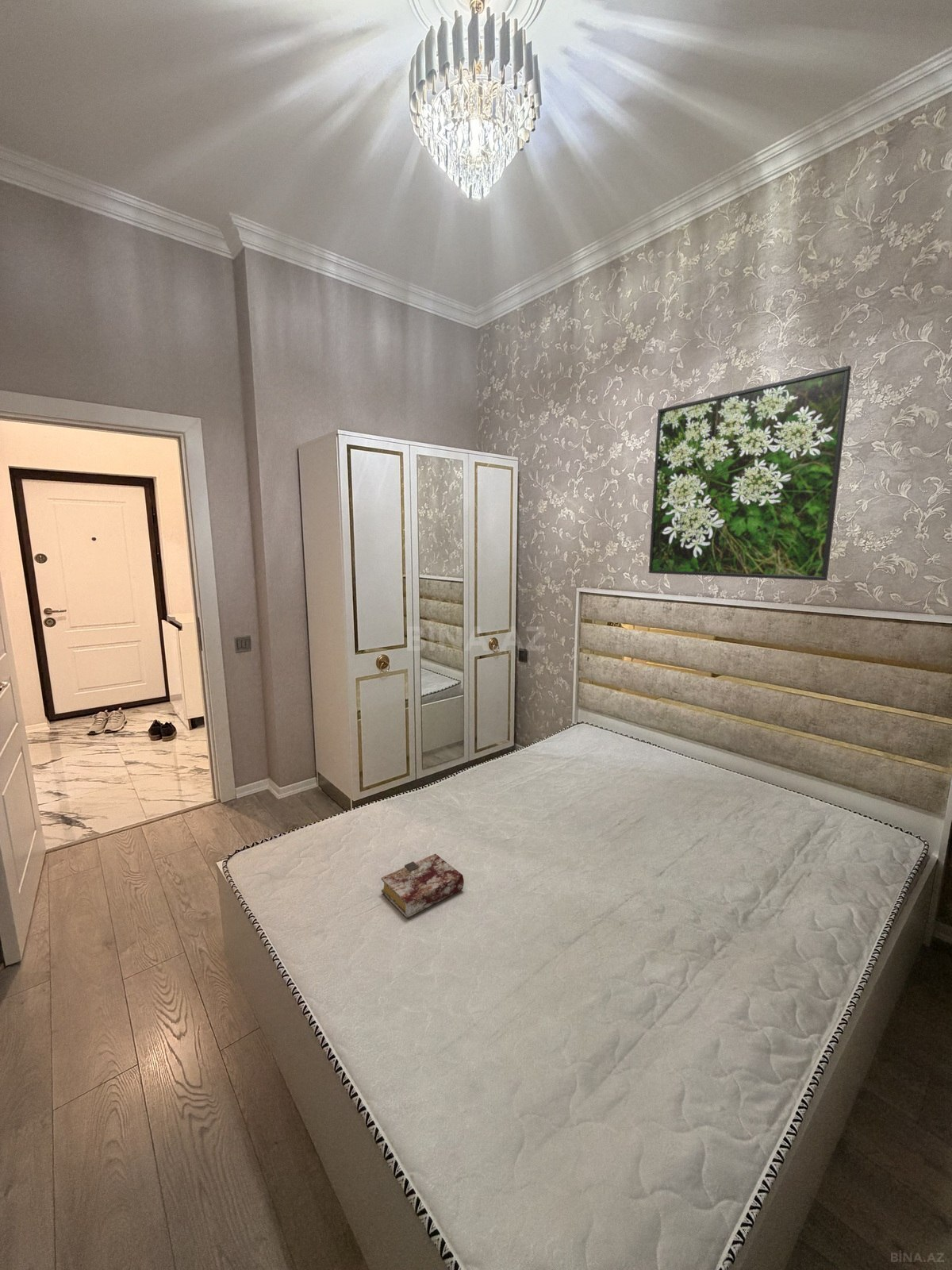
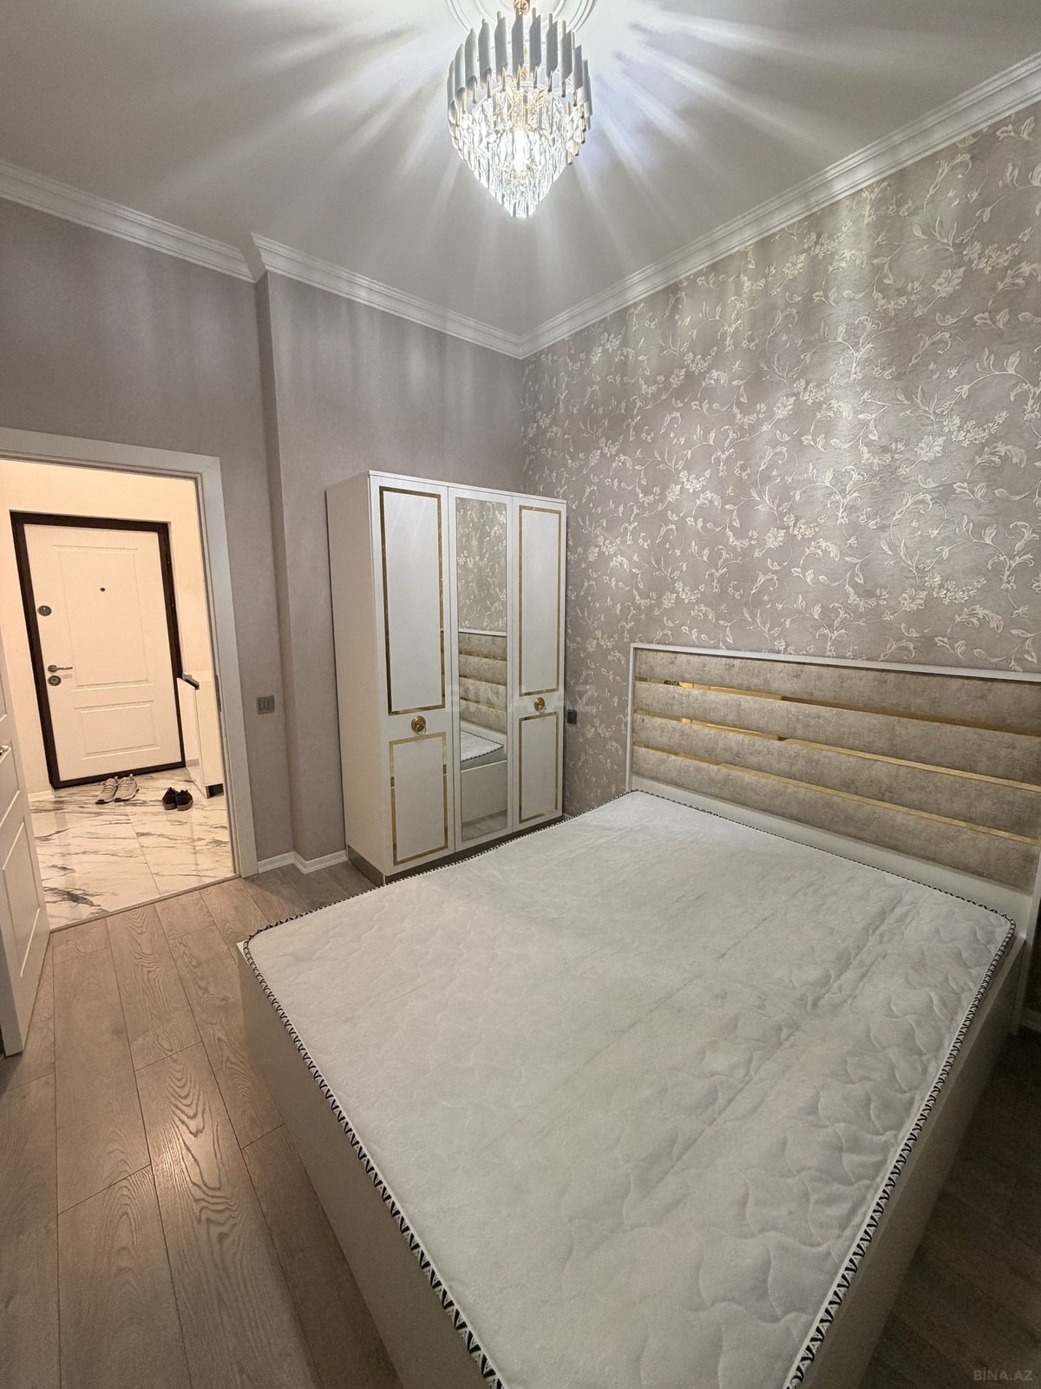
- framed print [648,365,852,581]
- book [380,853,465,918]
